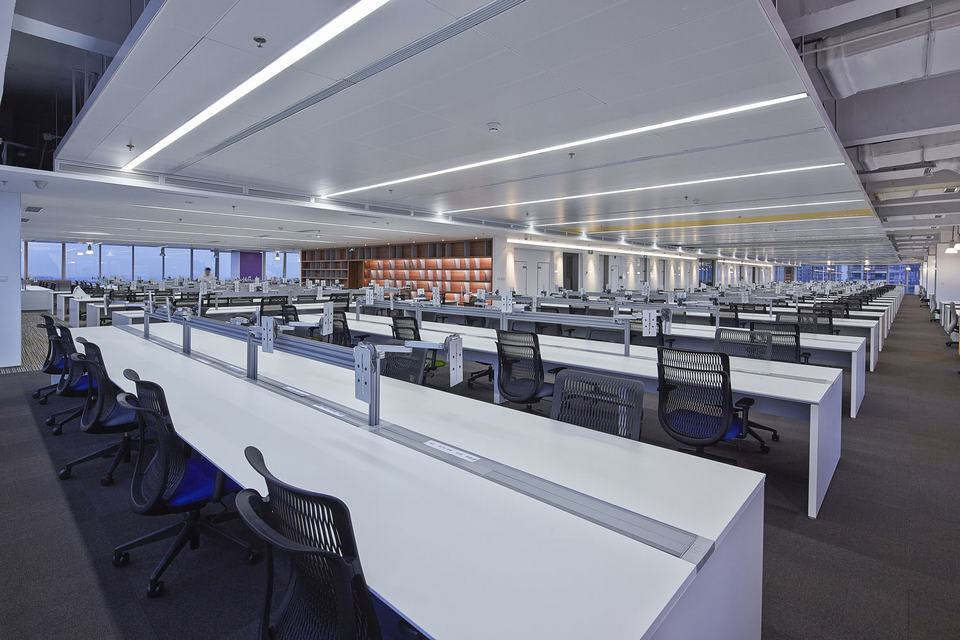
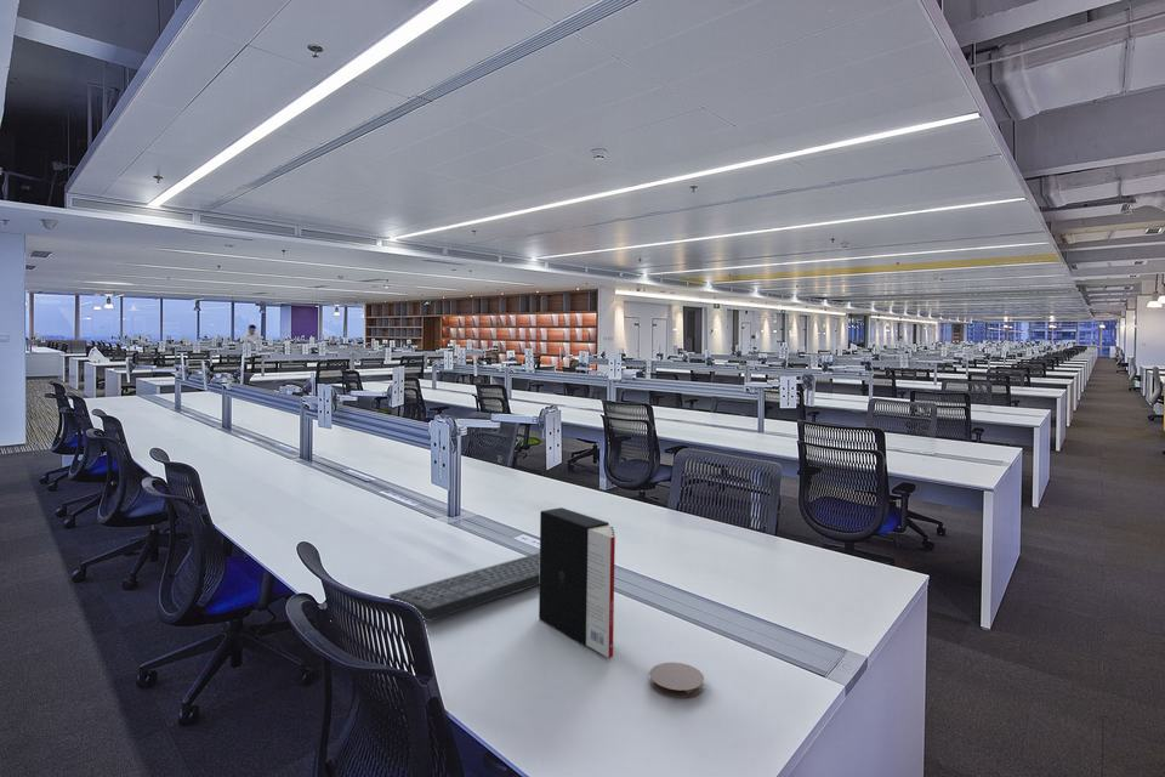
+ keyboard [388,551,540,623]
+ coaster [648,662,705,699]
+ book [538,506,616,659]
